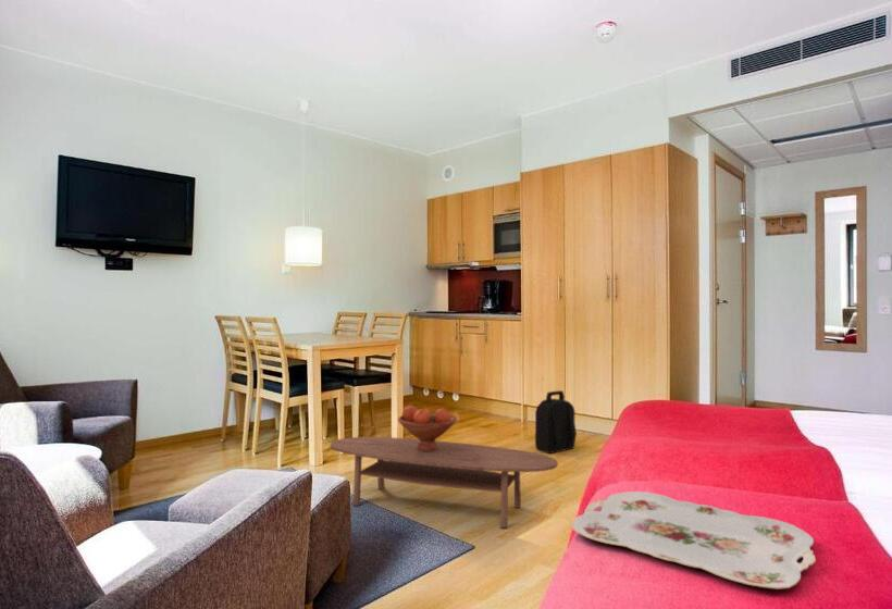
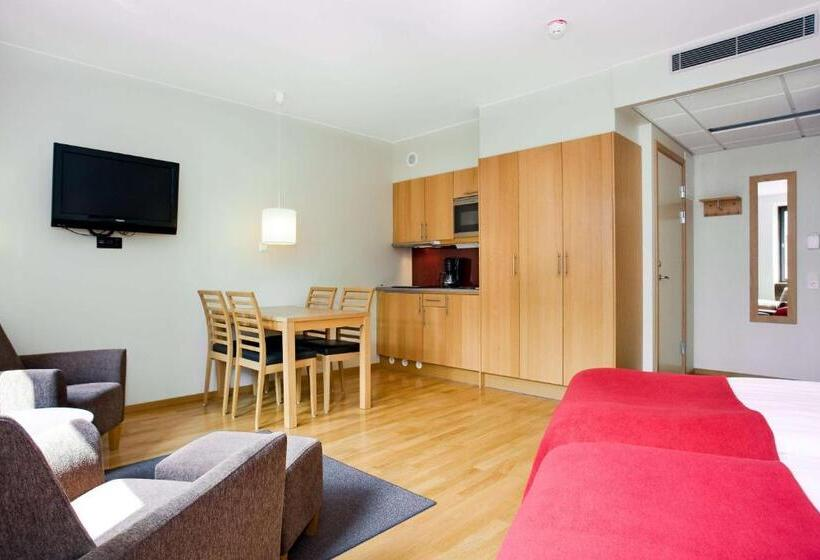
- serving tray [571,490,817,591]
- backpack [534,389,578,455]
- fruit bowl [397,405,458,451]
- coffee table [330,436,559,529]
